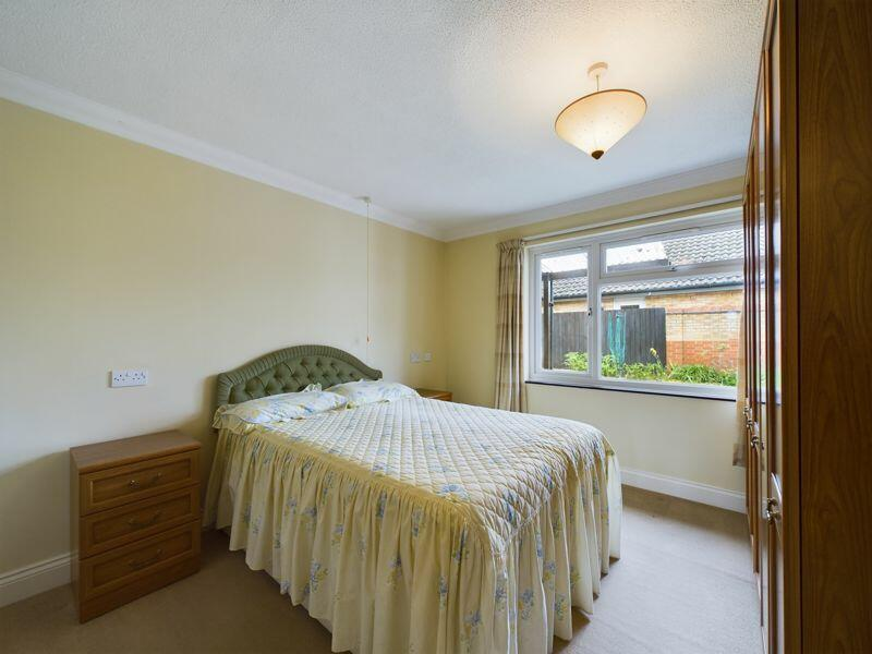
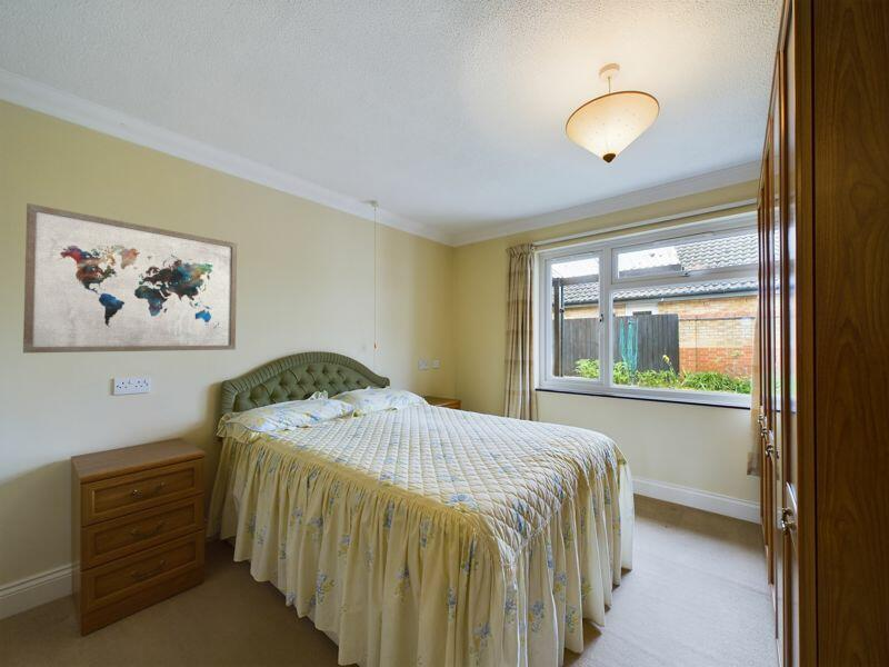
+ wall art [22,202,238,355]
